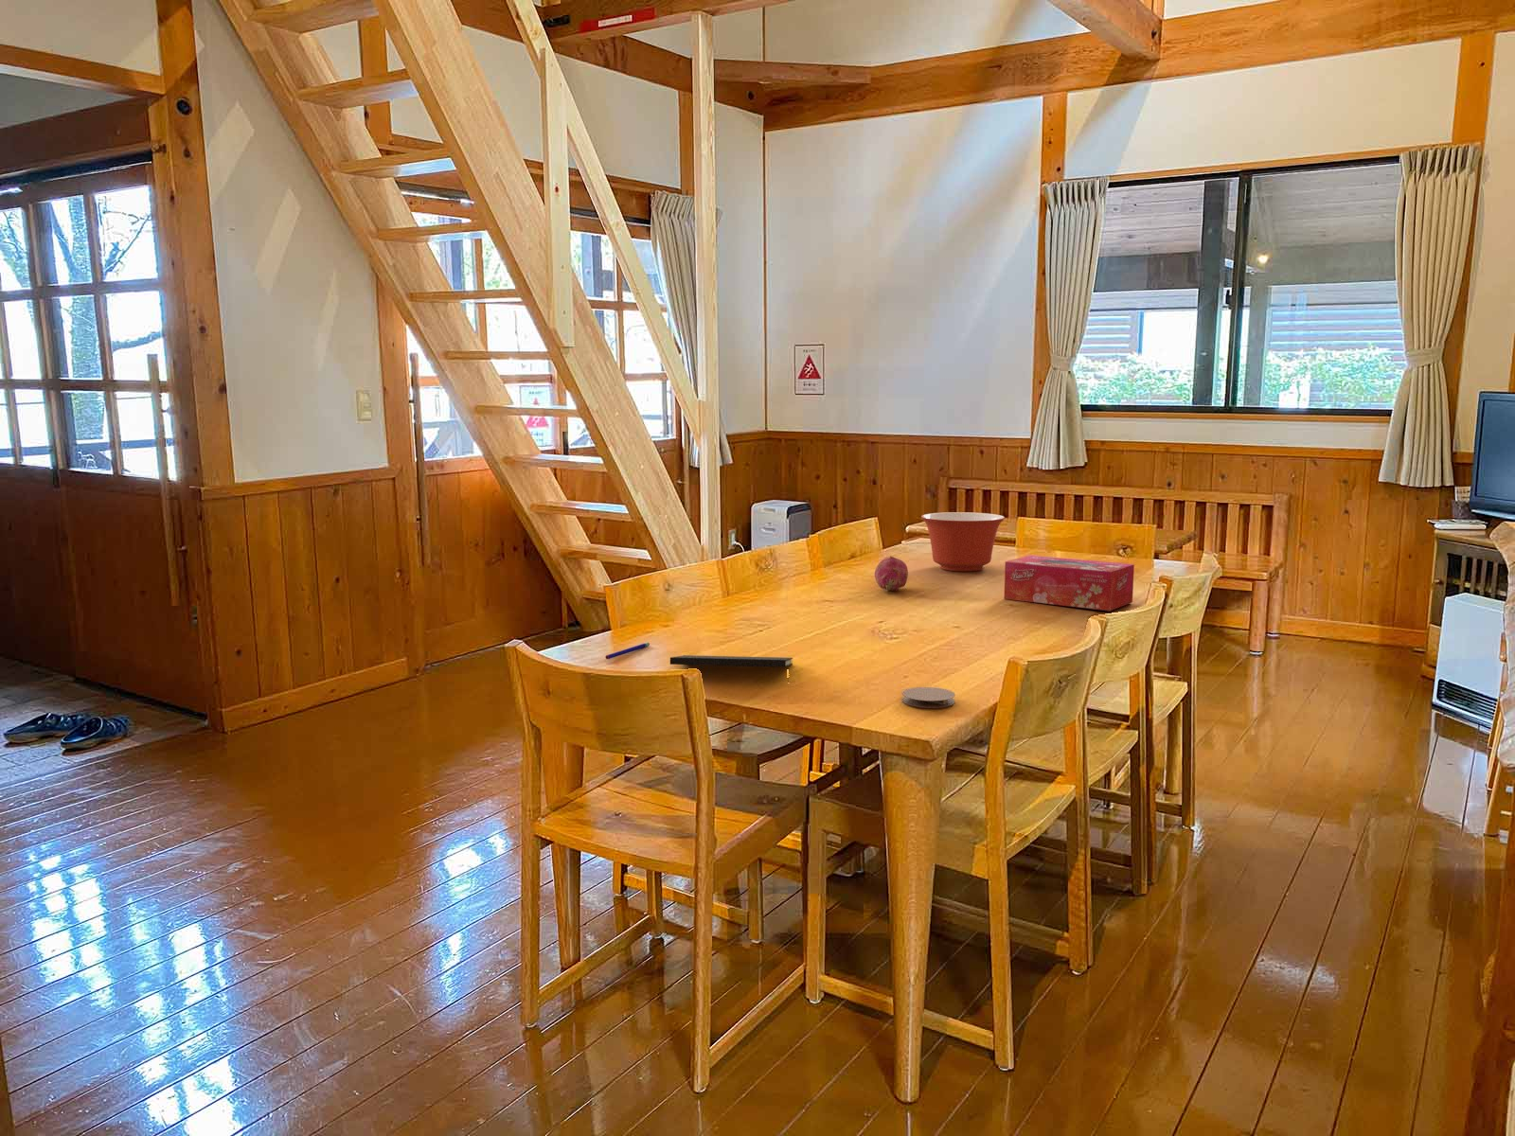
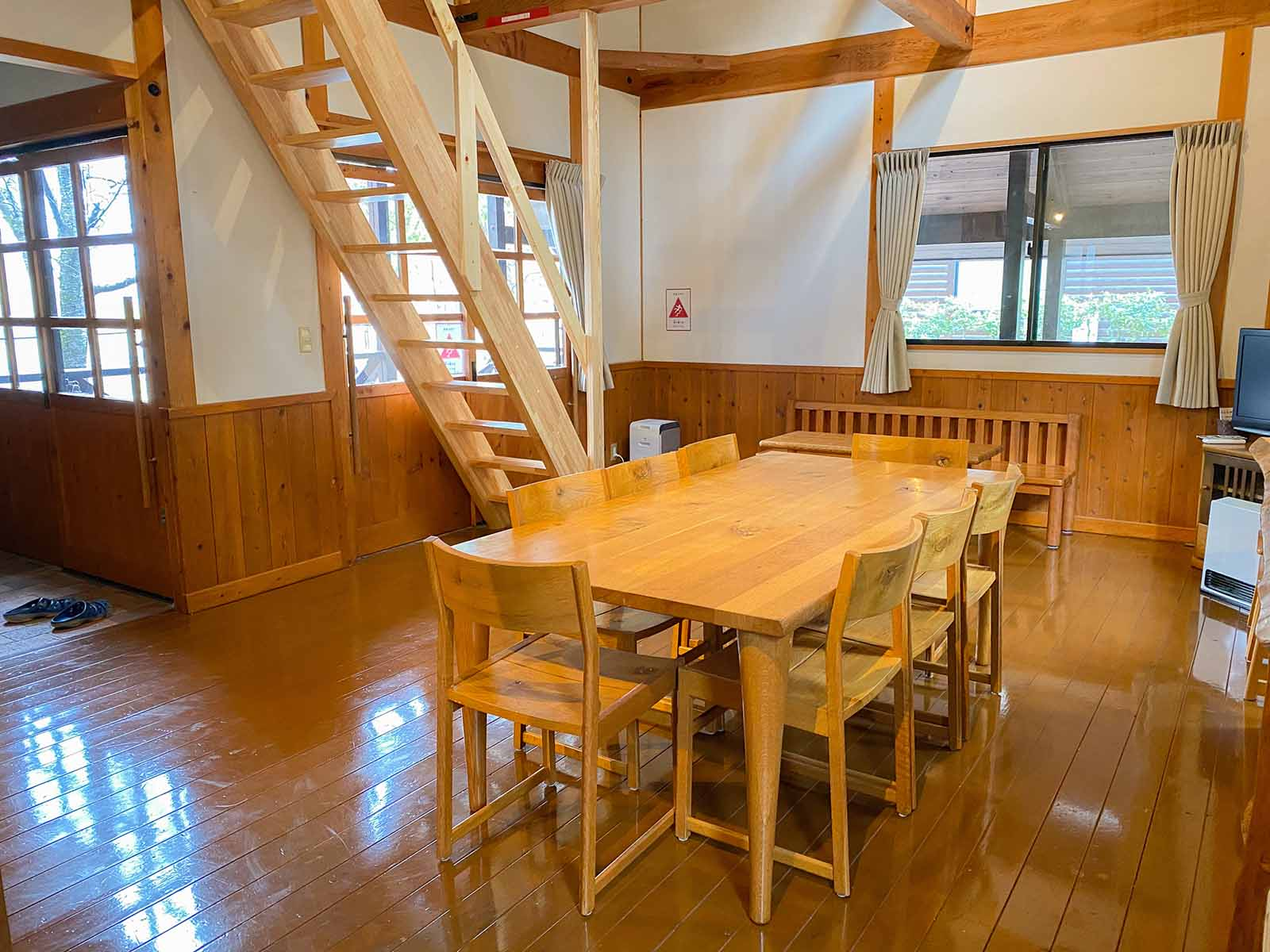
- mixing bowl [921,511,1006,572]
- fruit [874,556,909,593]
- notepad [669,654,793,681]
- coaster [901,686,957,709]
- tissue box [1003,555,1136,611]
- pen [605,642,650,660]
